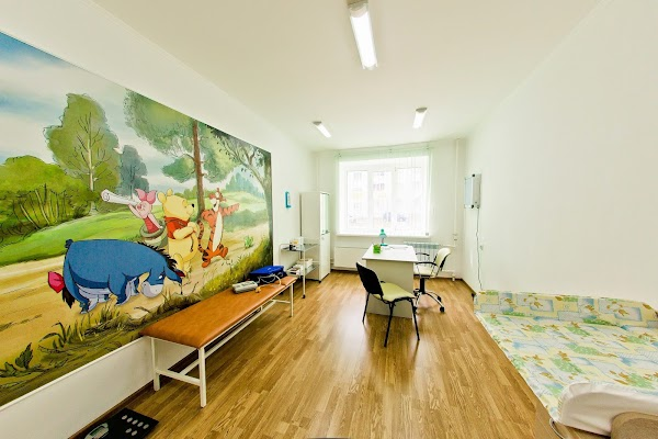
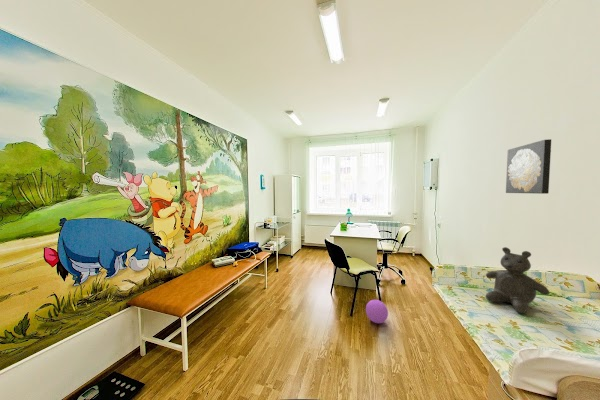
+ ball [365,299,389,324]
+ teddy bear [485,246,550,314]
+ wall art [505,138,552,195]
